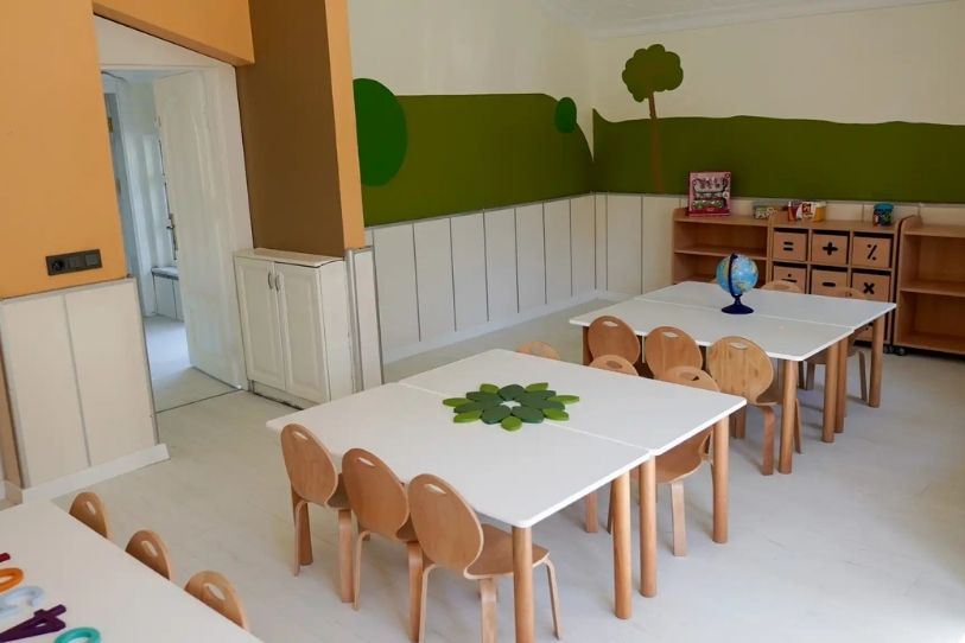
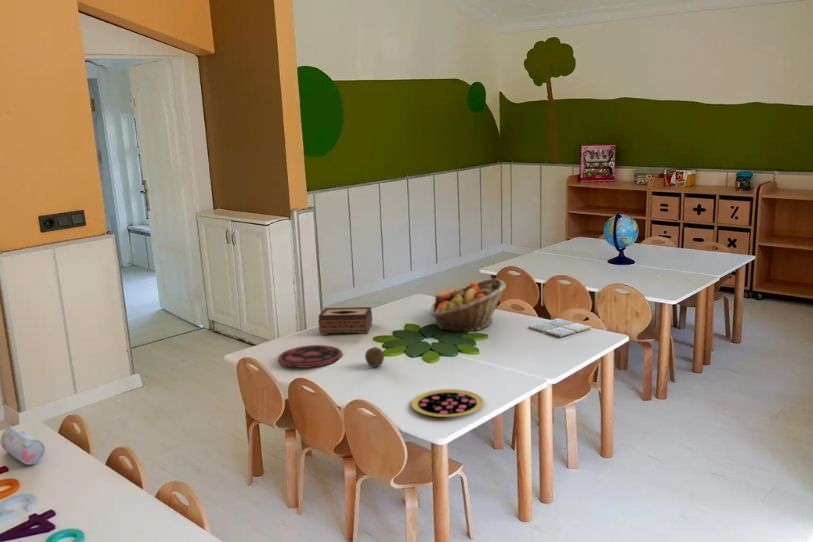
+ fruit basket [429,277,507,334]
+ pizza [410,388,485,418]
+ pencil case [0,425,46,466]
+ tissue box [317,306,373,335]
+ plate [277,344,343,369]
+ fruit [364,346,385,368]
+ drink coaster [528,317,592,338]
